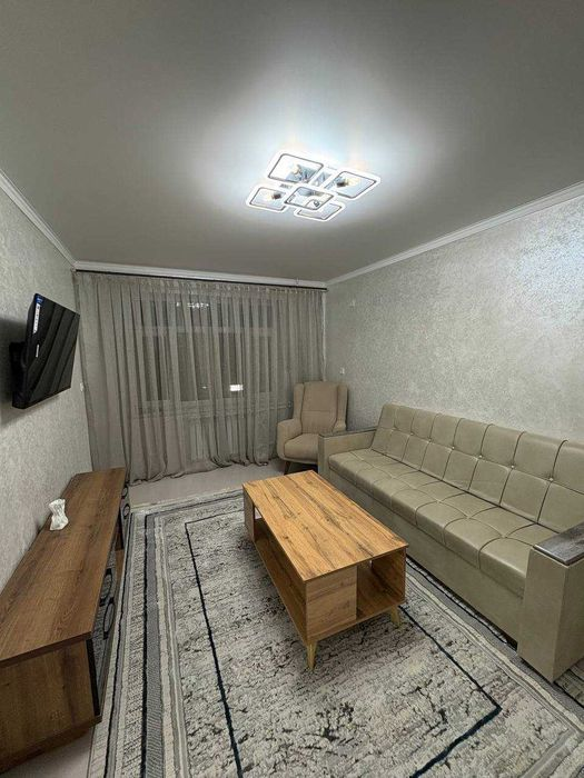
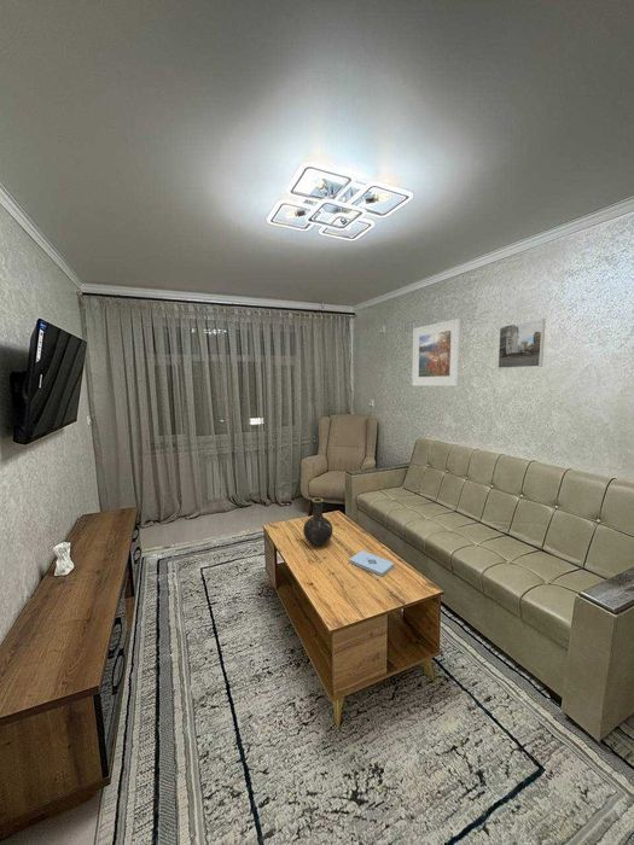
+ notepad [349,549,396,577]
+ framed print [496,317,547,369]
+ vase [302,497,333,547]
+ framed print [411,317,463,387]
